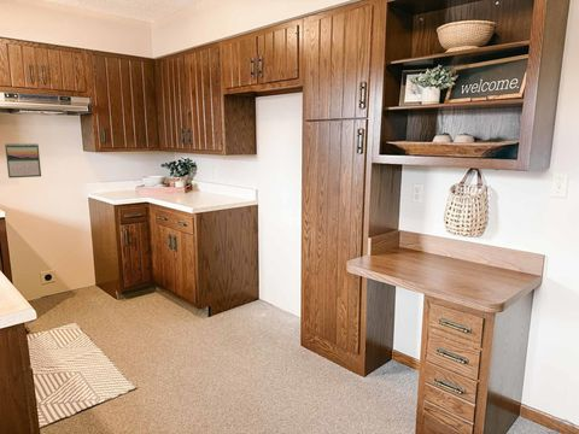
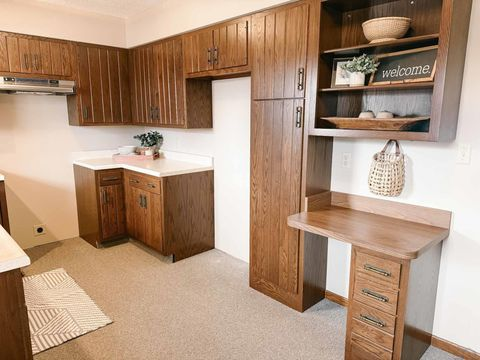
- calendar [4,141,42,178]
